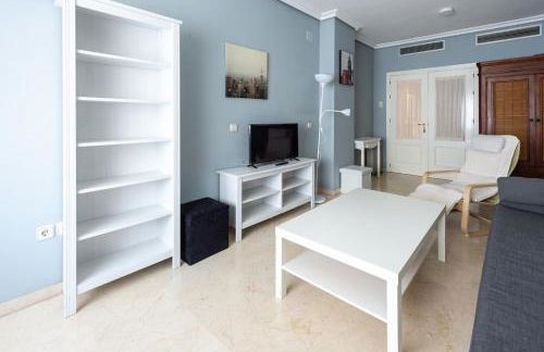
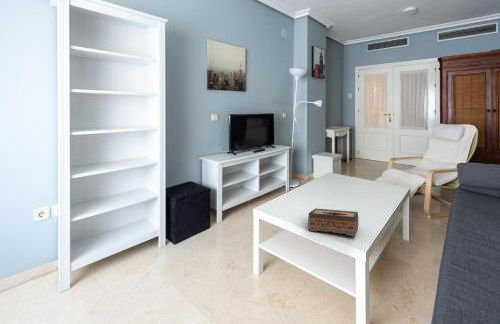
+ tissue box [307,207,360,237]
